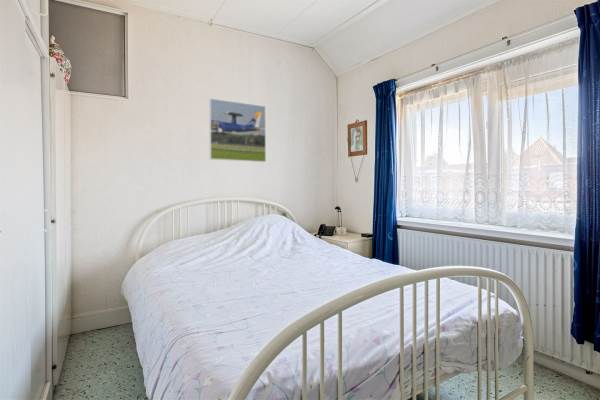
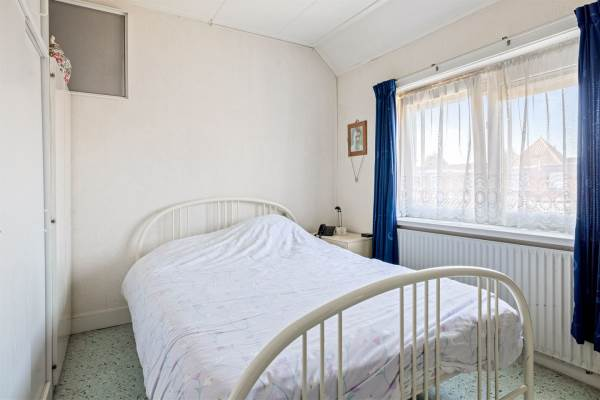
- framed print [208,97,267,163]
